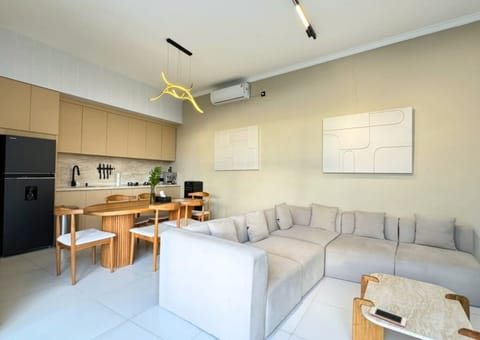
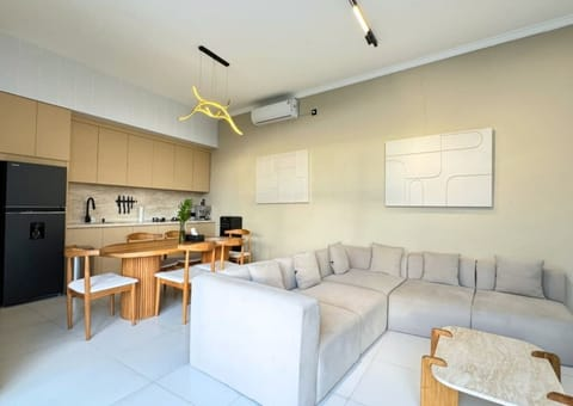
- cell phone [368,306,407,328]
